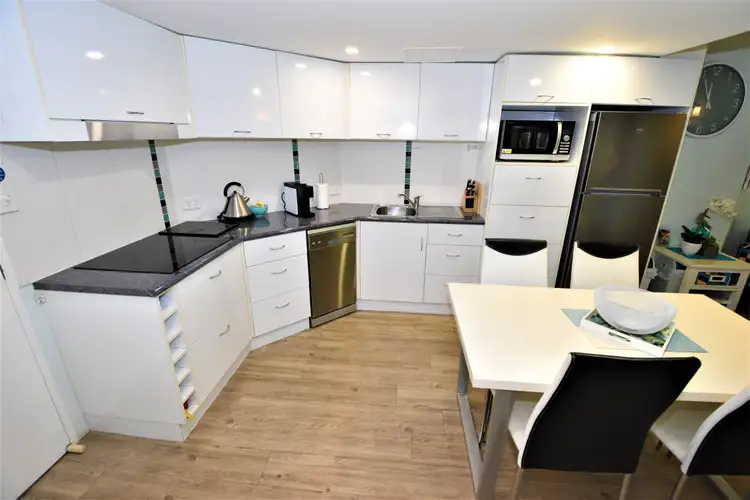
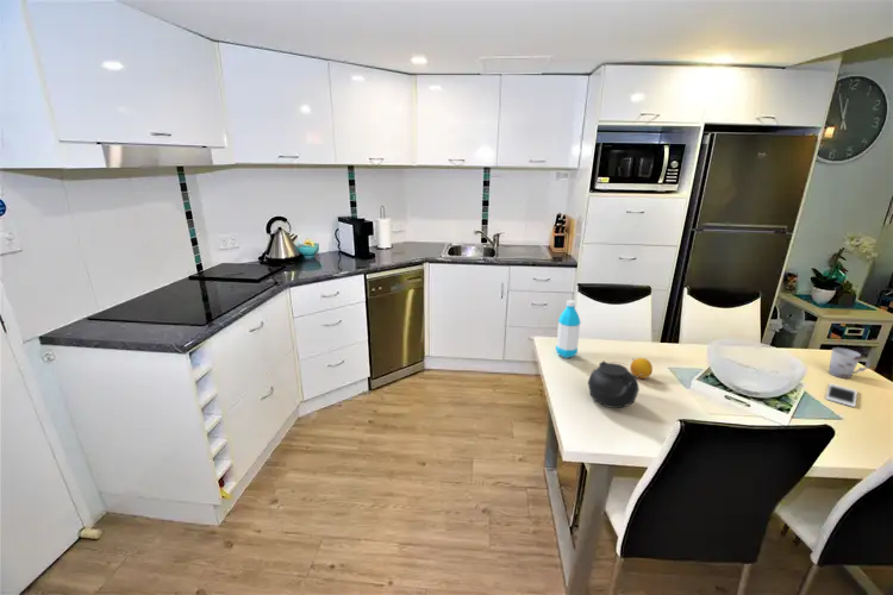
+ cell phone [825,382,858,408]
+ water bottle [555,299,581,359]
+ cup [828,346,872,380]
+ fruit [629,357,654,380]
+ teapot [587,361,643,409]
